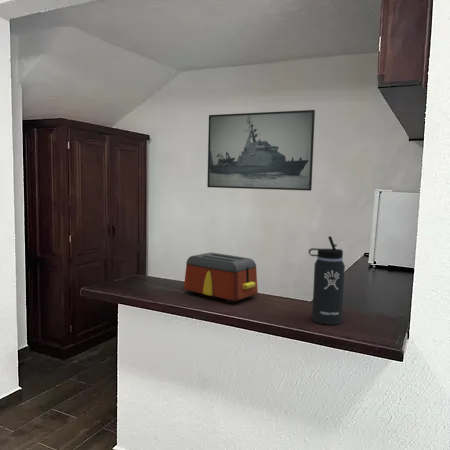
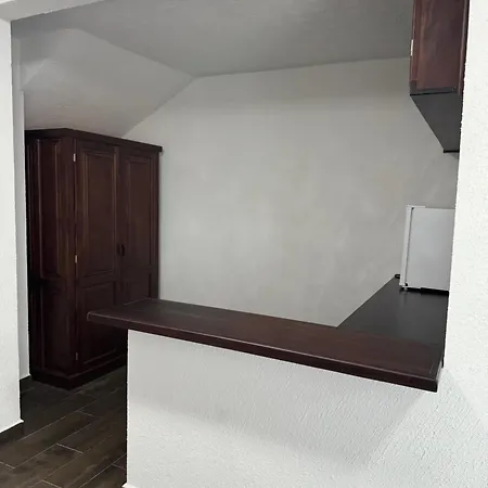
- toaster [183,252,259,304]
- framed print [206,109,316,192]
- thermos bottle [307,235,346,326]
